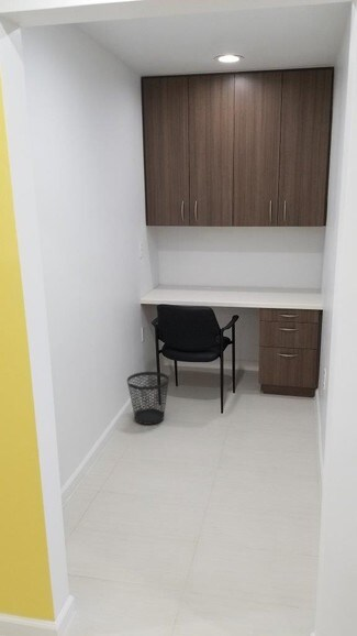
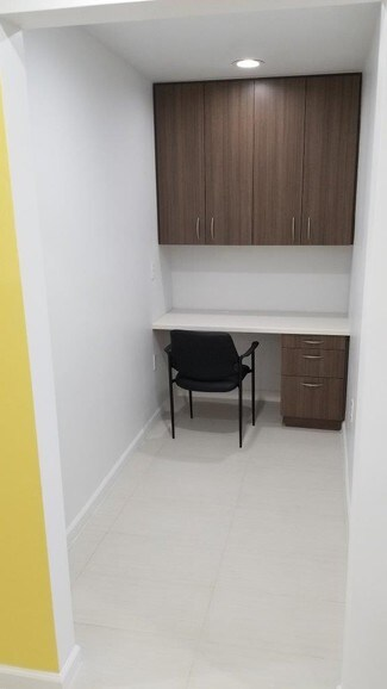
- wastebasket [126,371,170,426]
